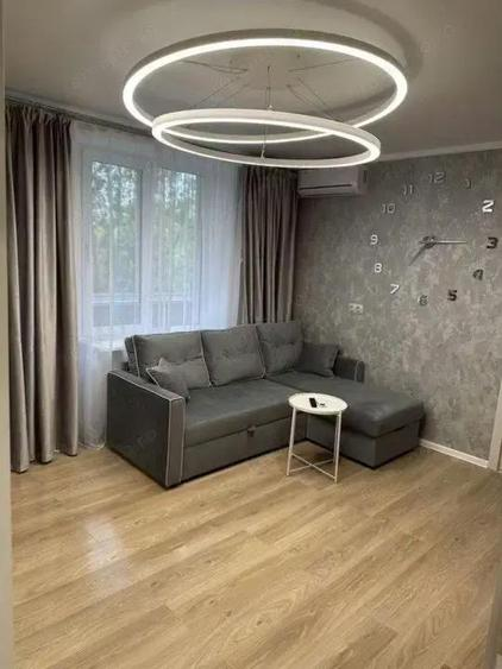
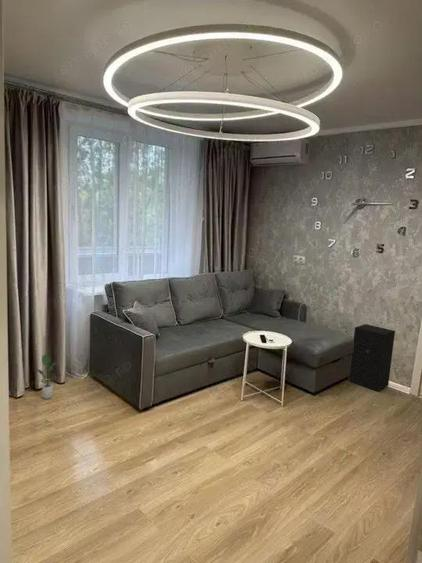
+ speaker [348,323,396,392]
+ potted plant [36,353,58,400]
